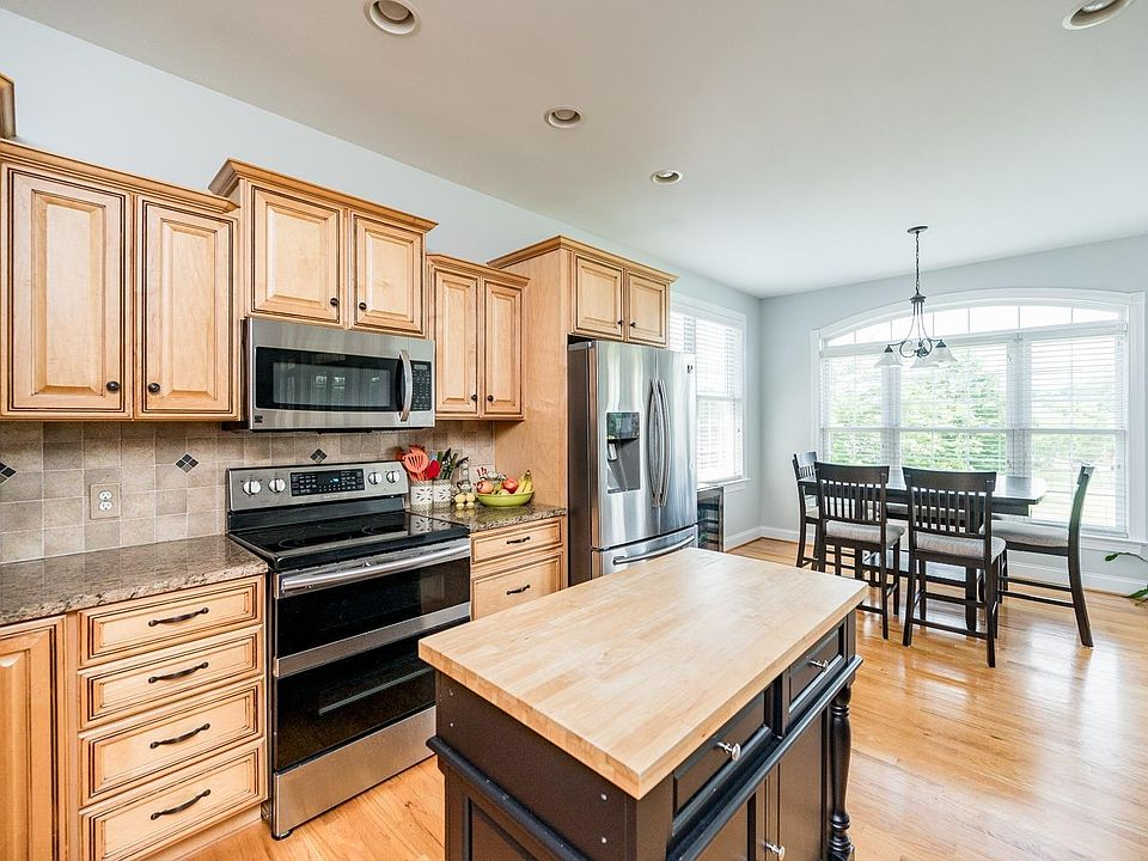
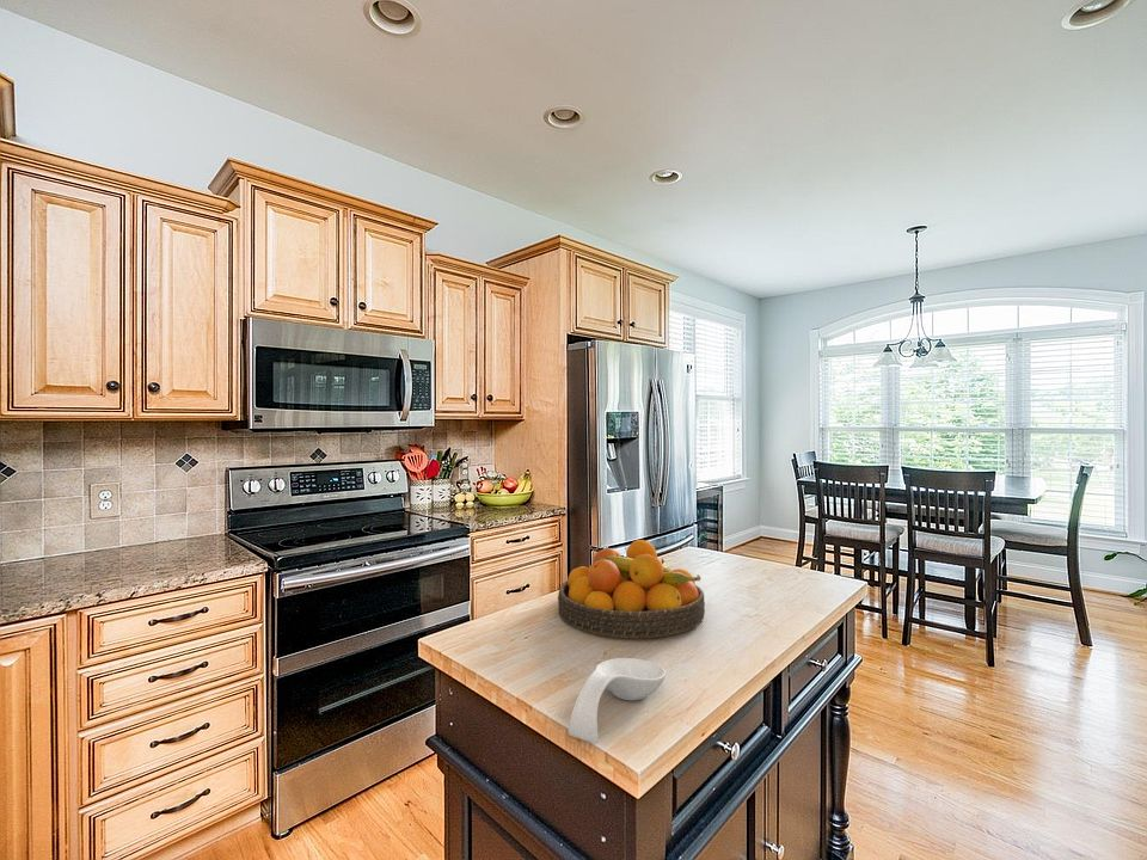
+ fruit bowl [557,539,706,639]
+ spoon rest [568,657,667,744]
